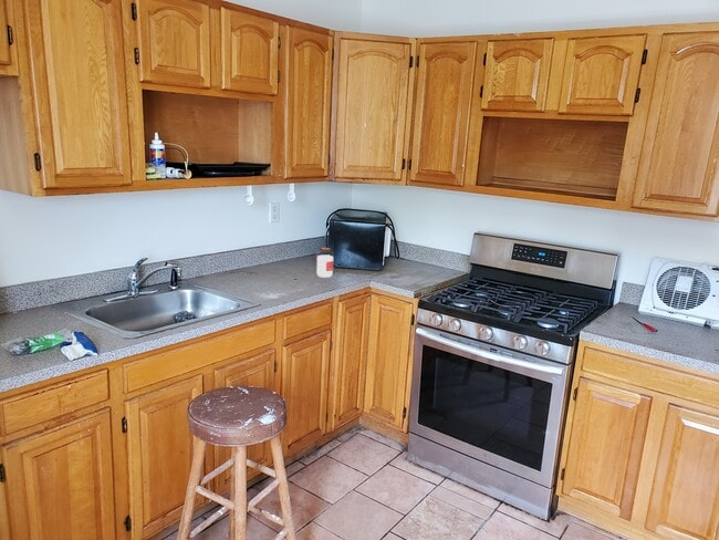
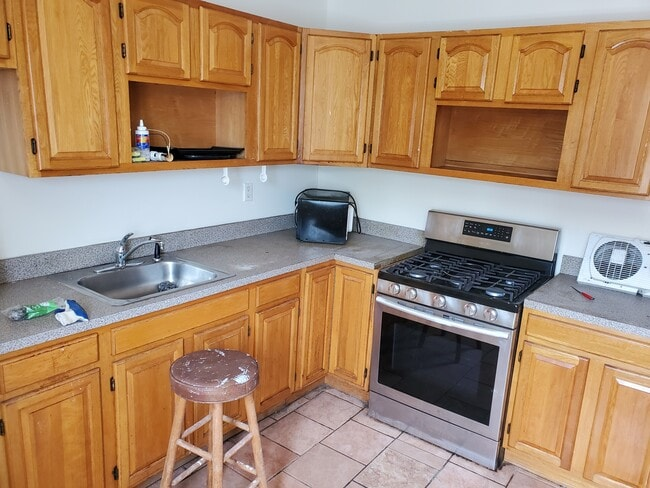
- jar [315,247,335,279]
